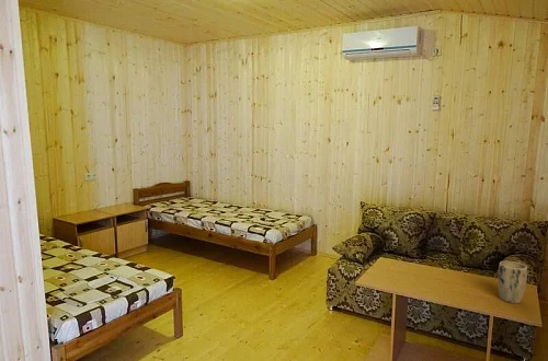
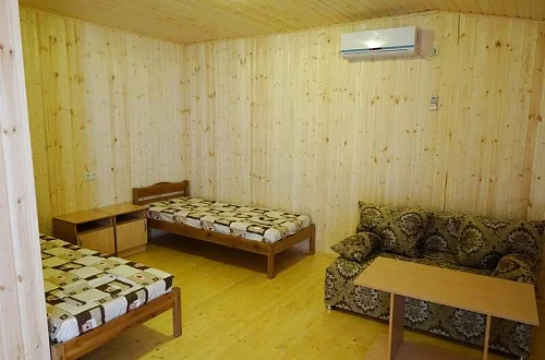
- plant pot [496,260,528,304]
